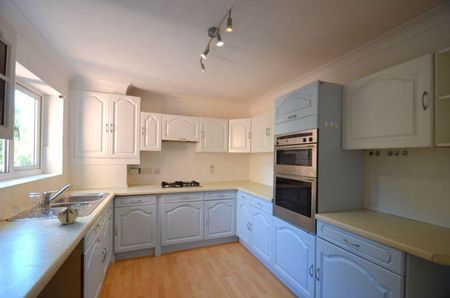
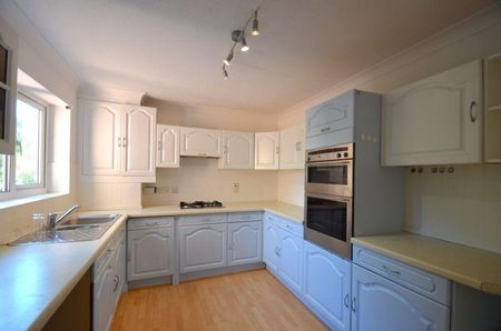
- teapot [57,203,80,225]
